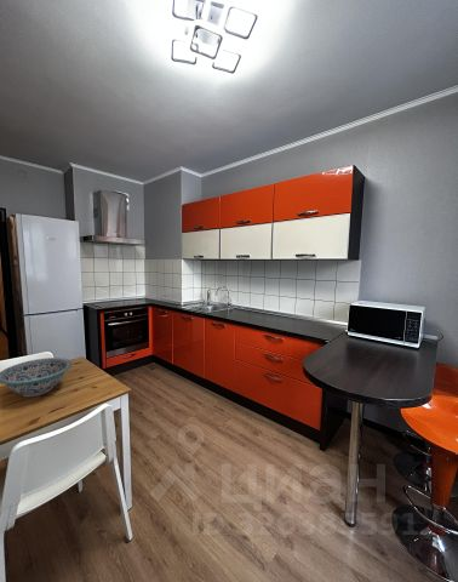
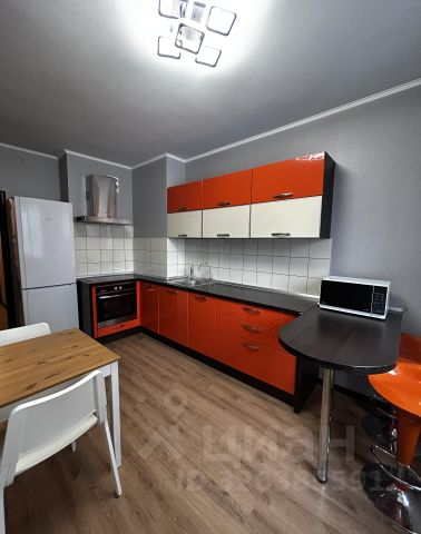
- decorative bowl [0,356,73,398]
